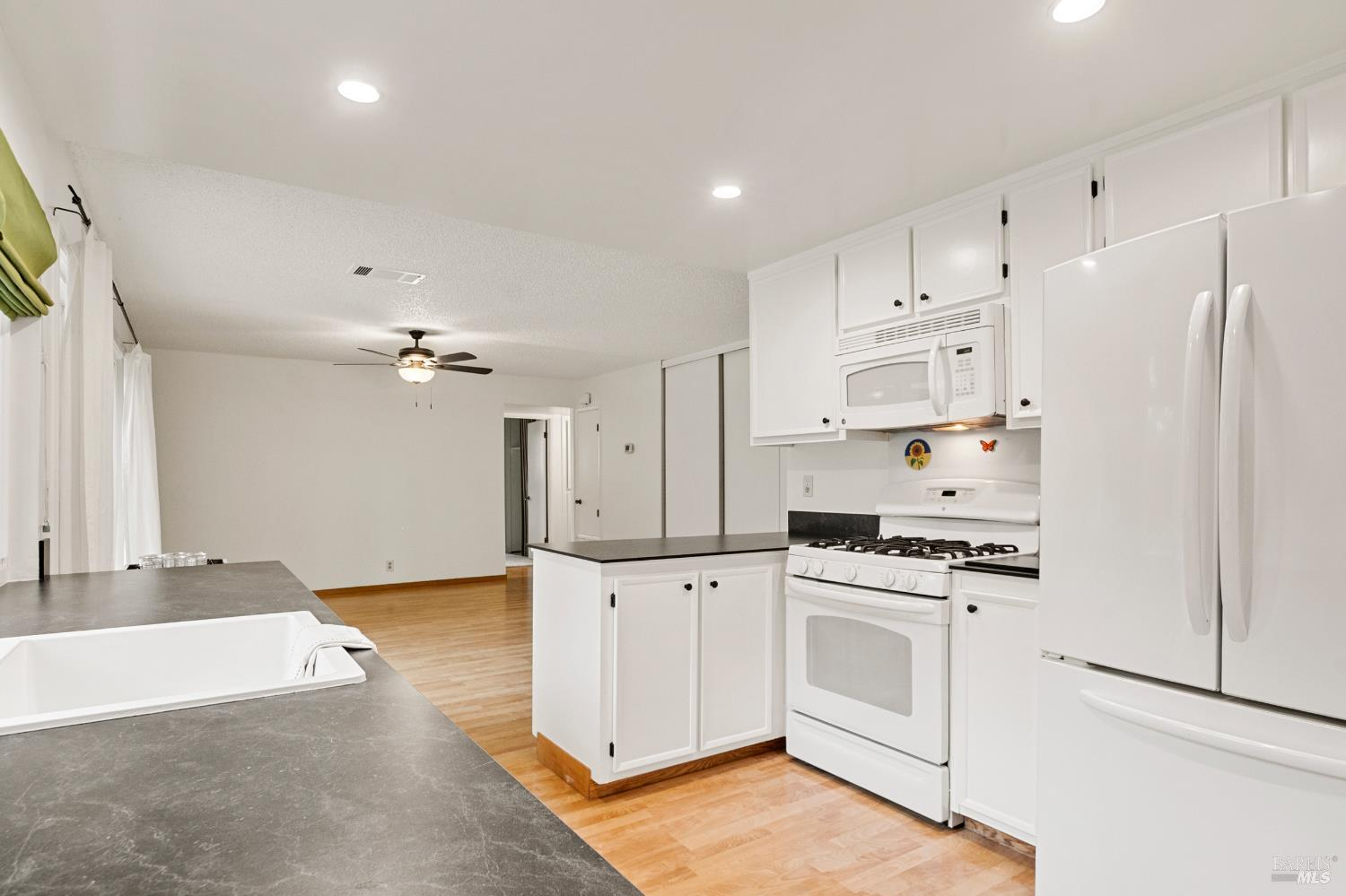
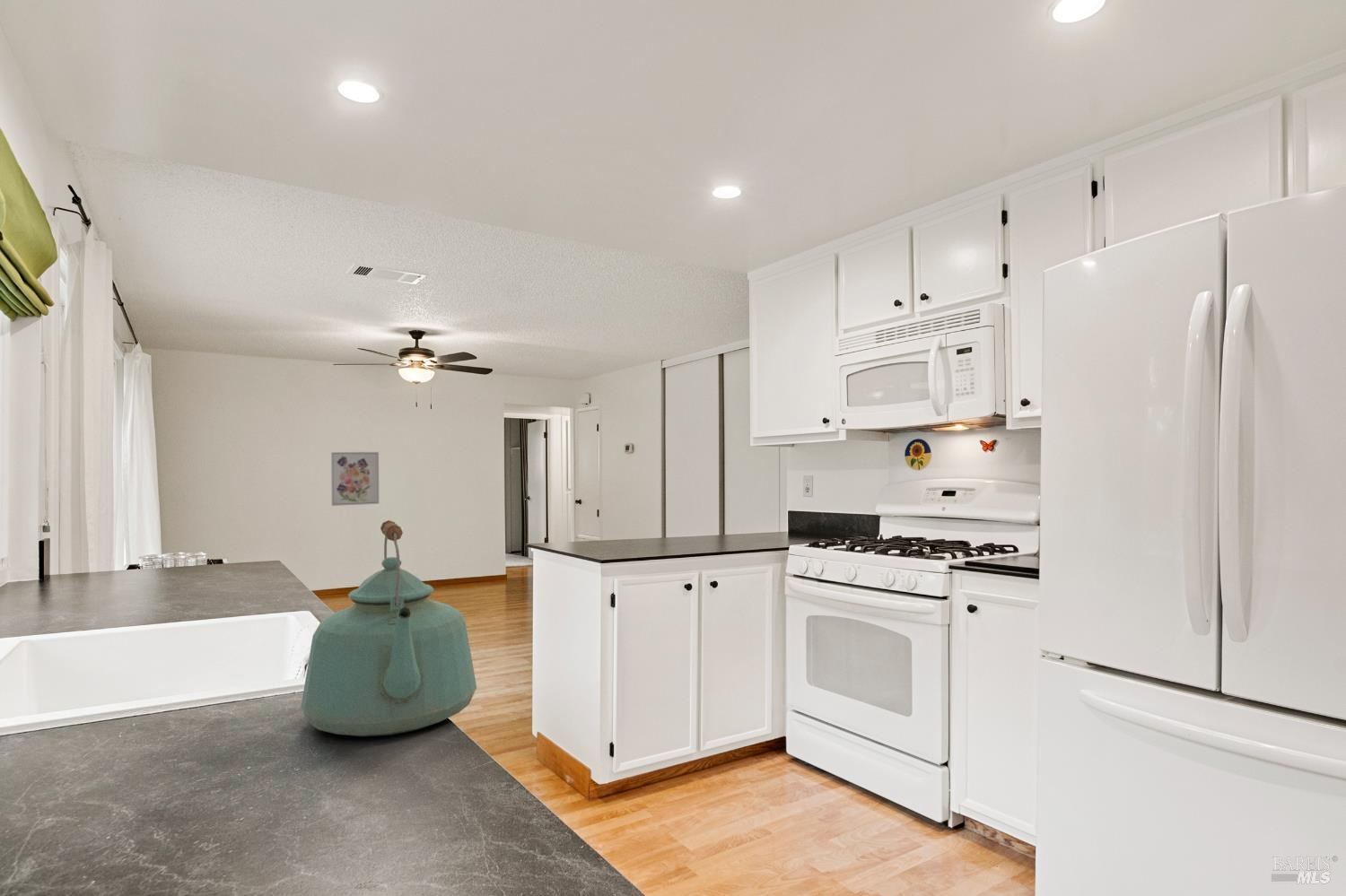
+ wall art [330,451,380,507]
+ kettle [301,519,477,737]
